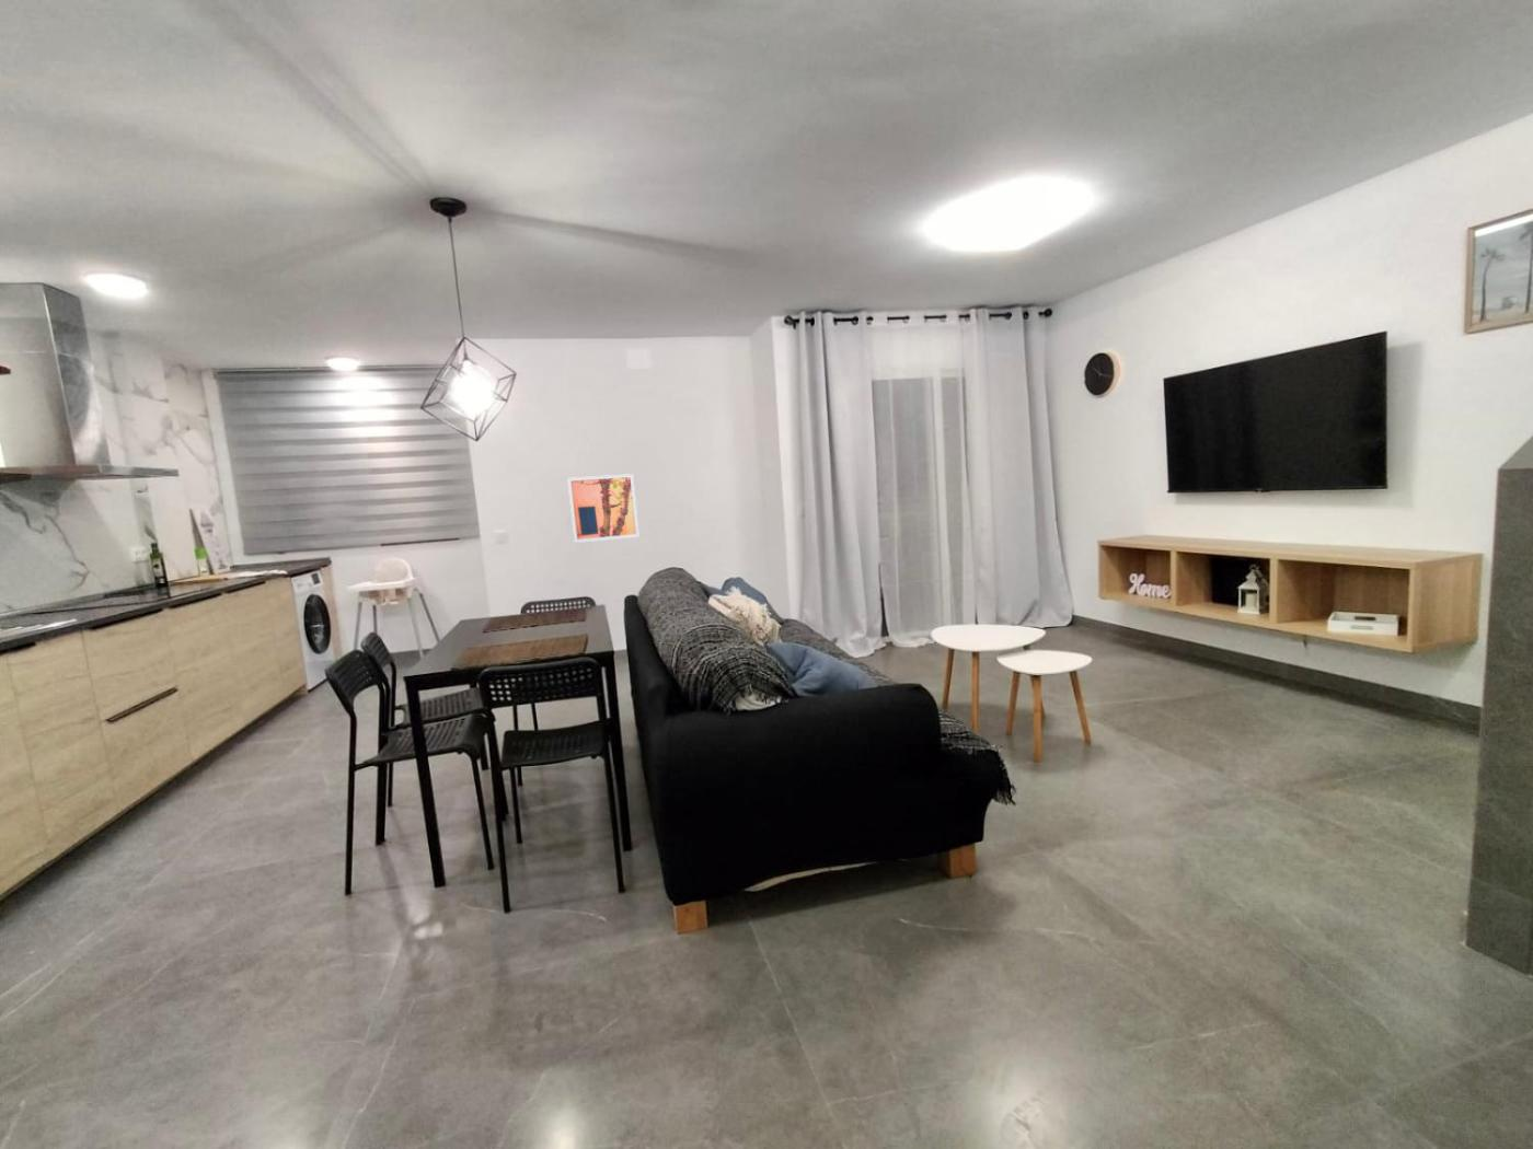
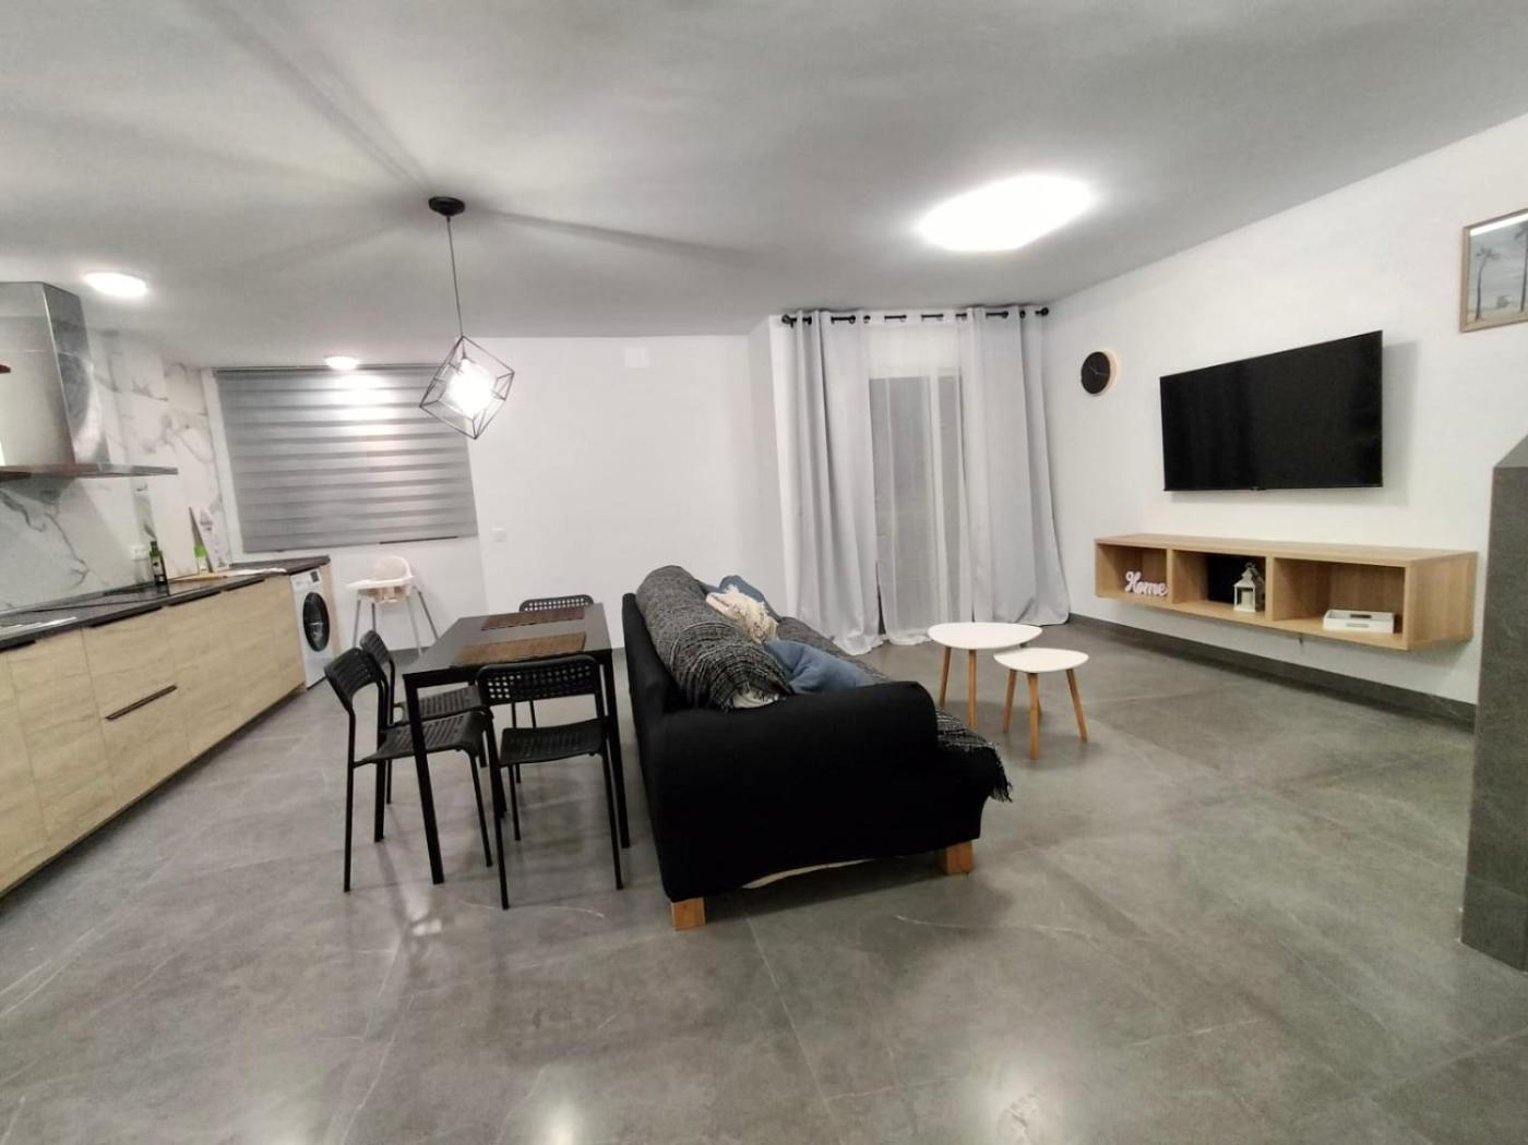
- wall art [566,473,641,544]
